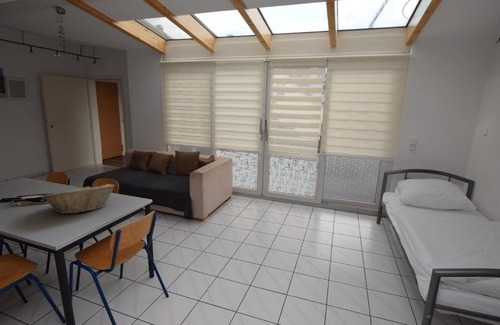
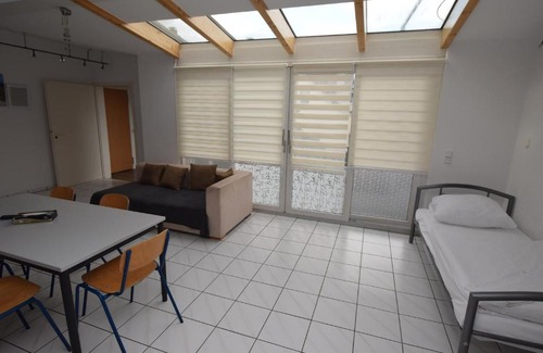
- fruit basket [41,183,116,215]
